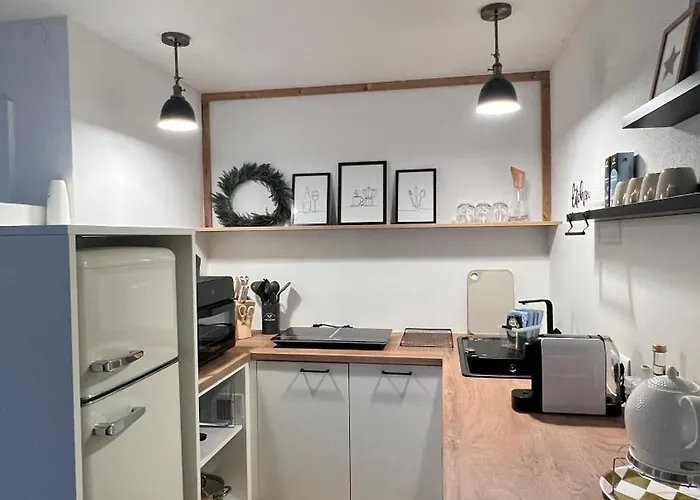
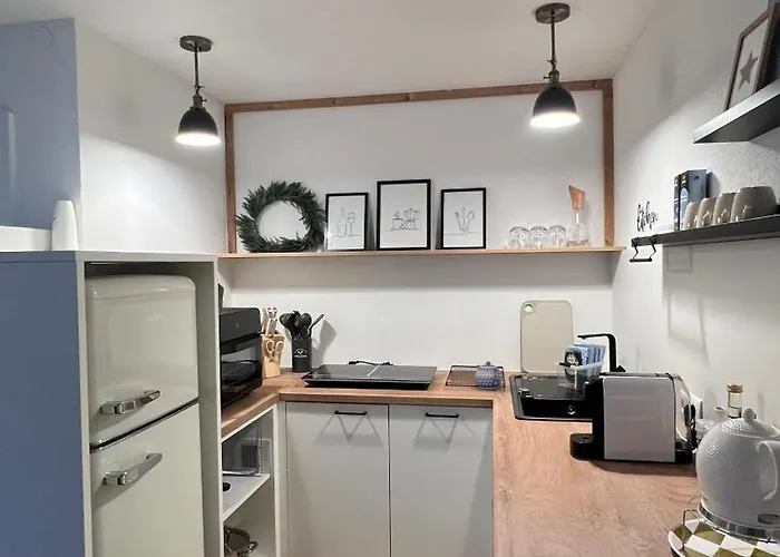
+ teapot [474,360,503,390]
